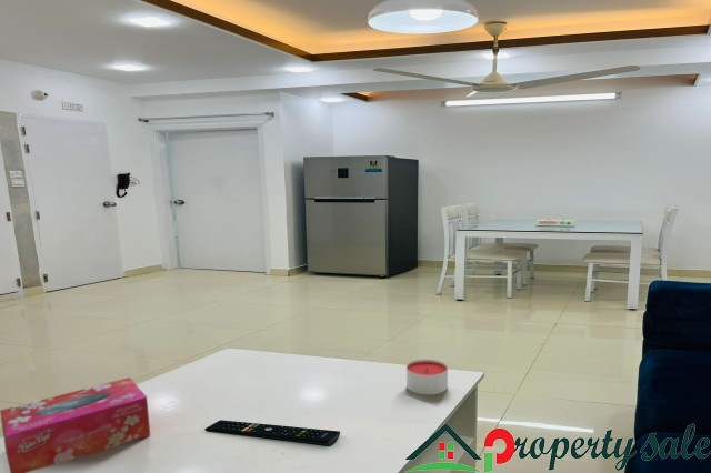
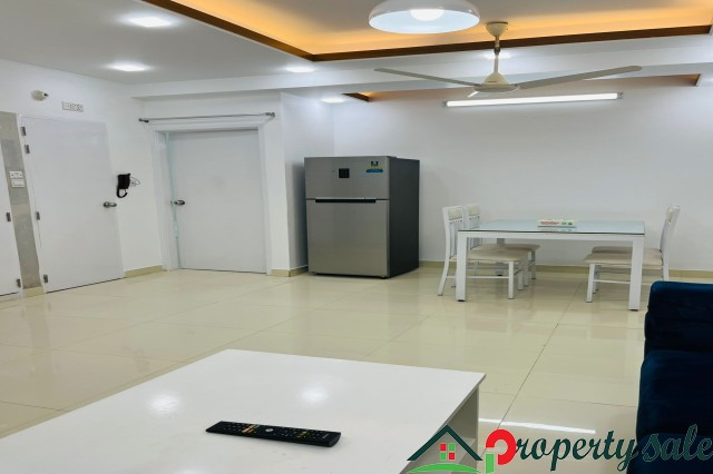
- tissue box [0,376,151,473]
- candle [405,359,449,396]
